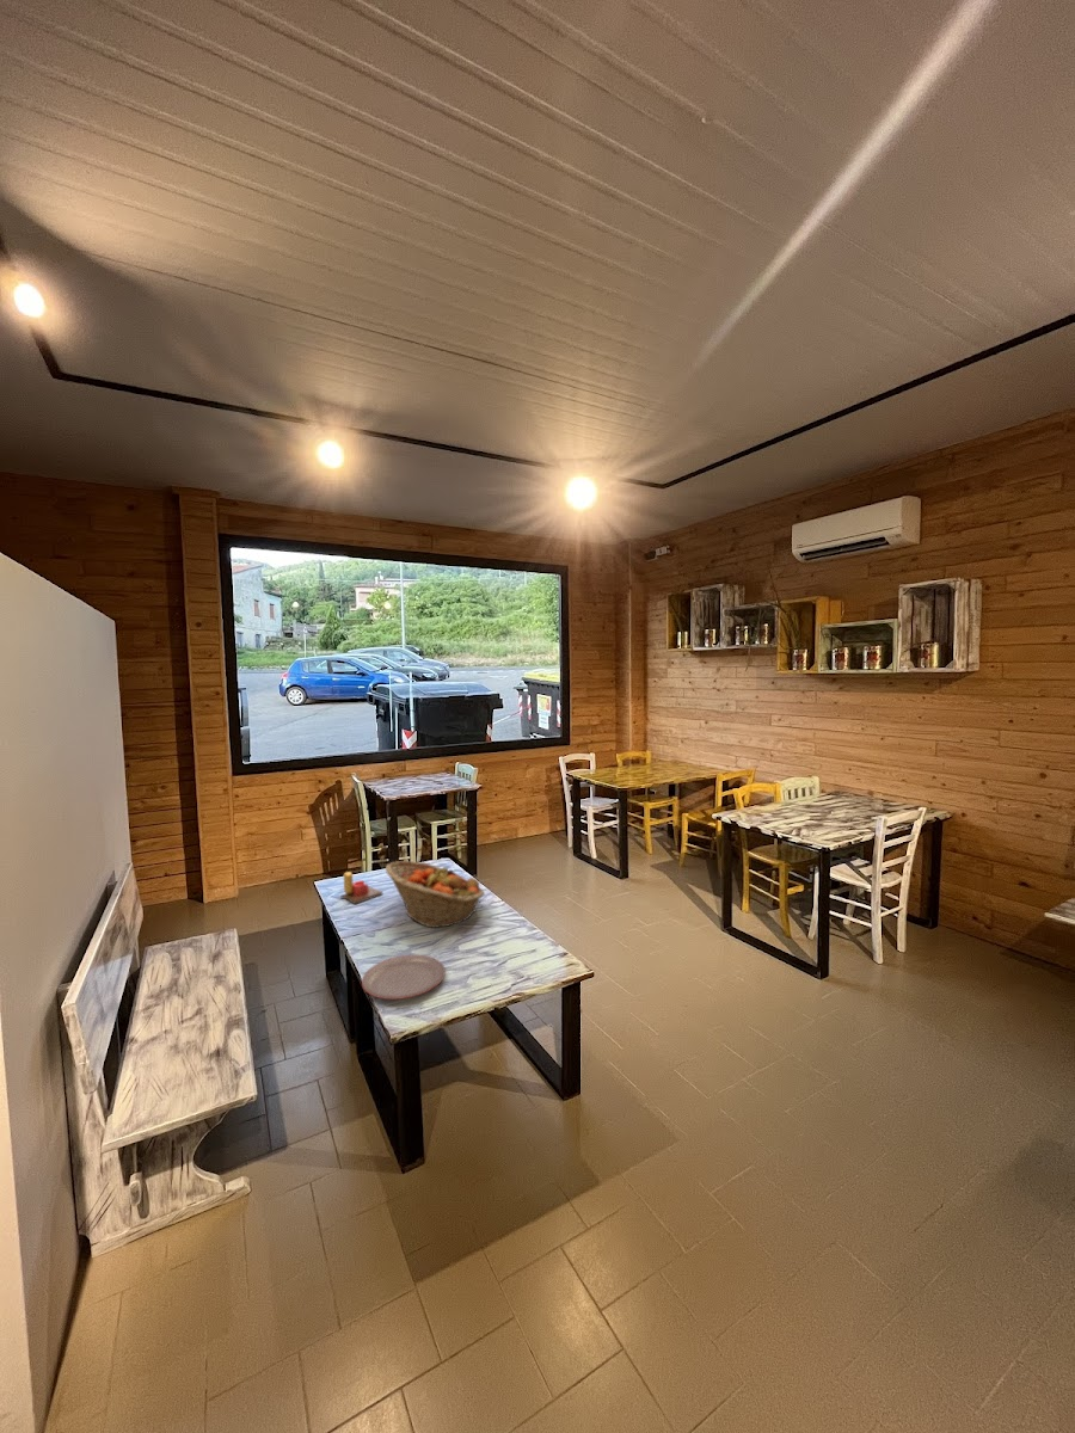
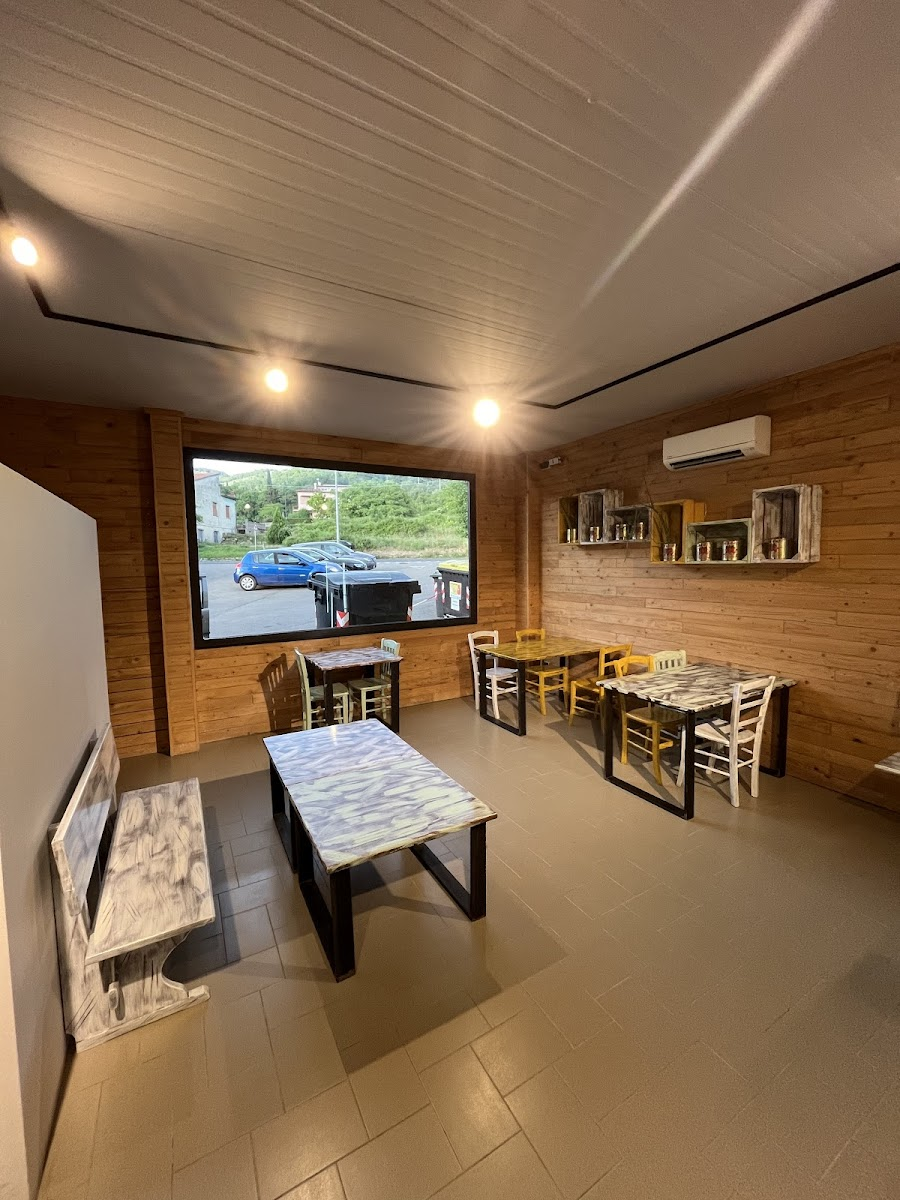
- fruit basket [385,860,486,928]
- plate [361,954,447,1001]
- candle [339,871,383,905]
